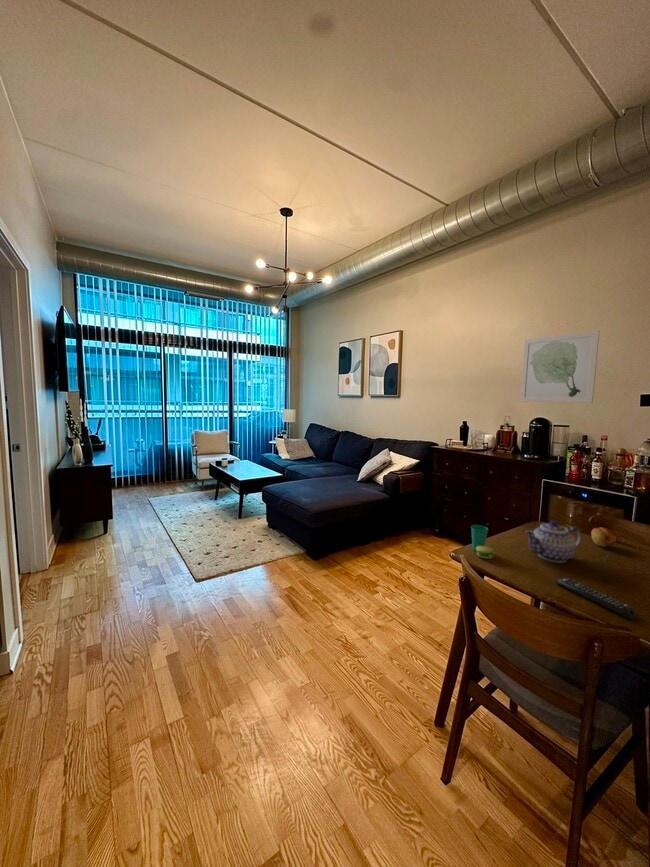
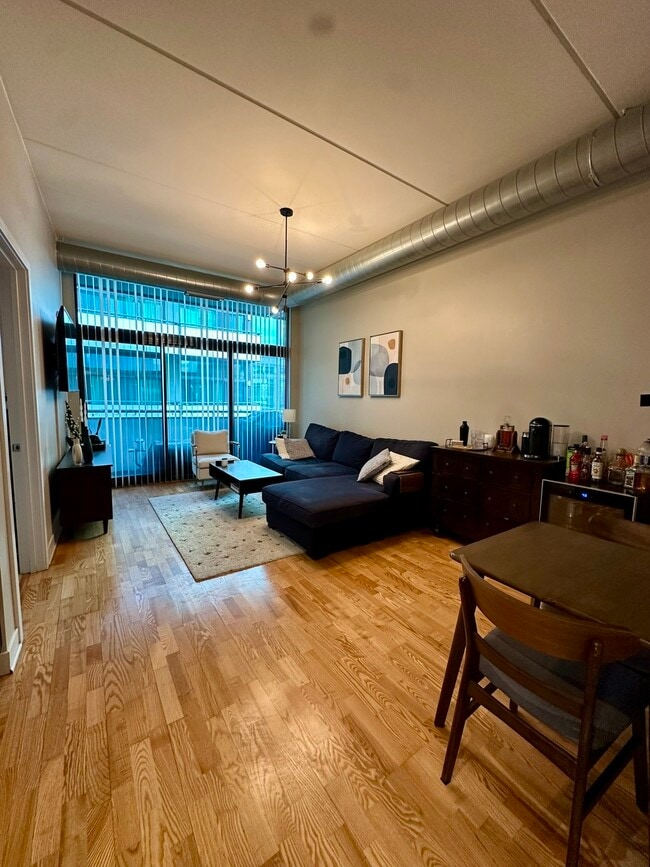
- teapot [524,520,583,564]
- cup [470,524,495,560]
- remote control [554,576,638,620]
- wall art [519,330,600,404]
- fruit [590,526,617,548]
